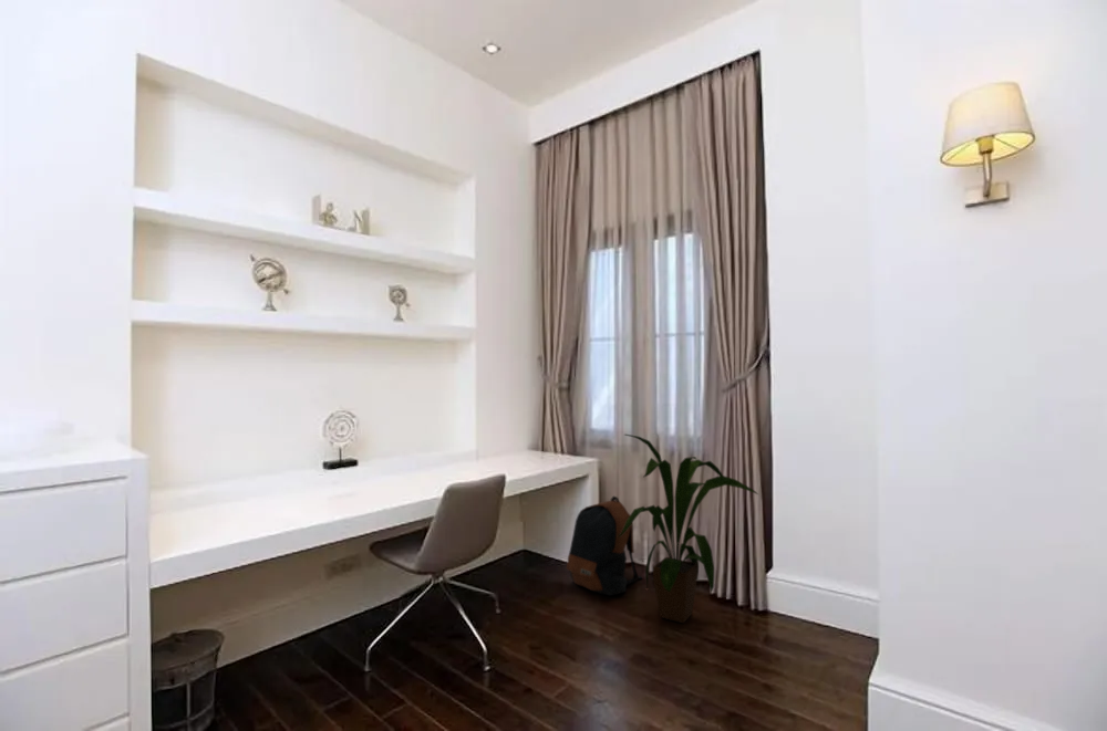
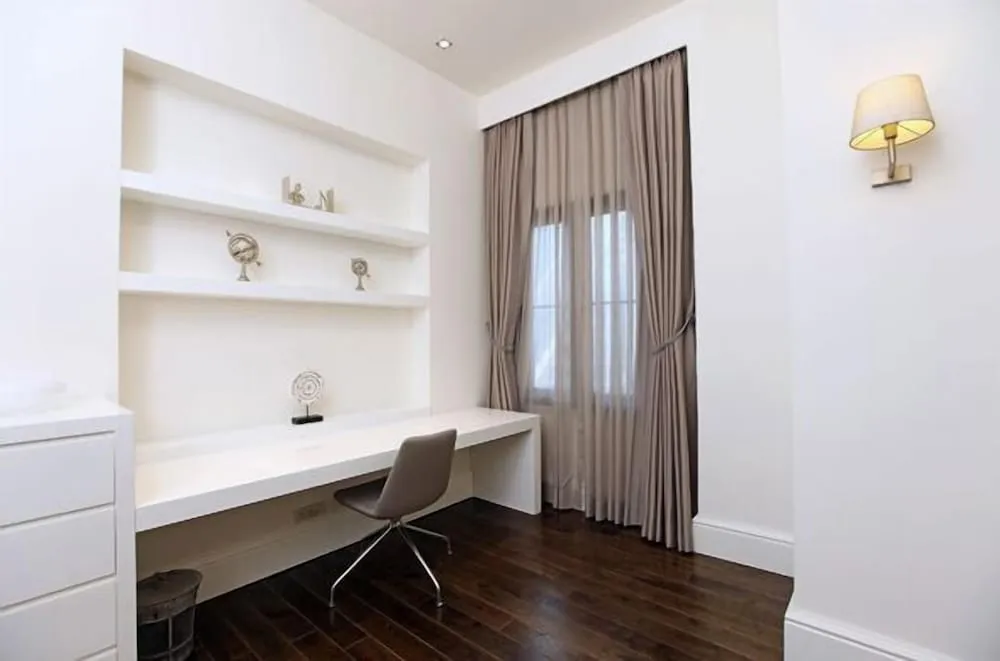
- backpack [566,495,643,596]
- house plant [619,434,759,624]
